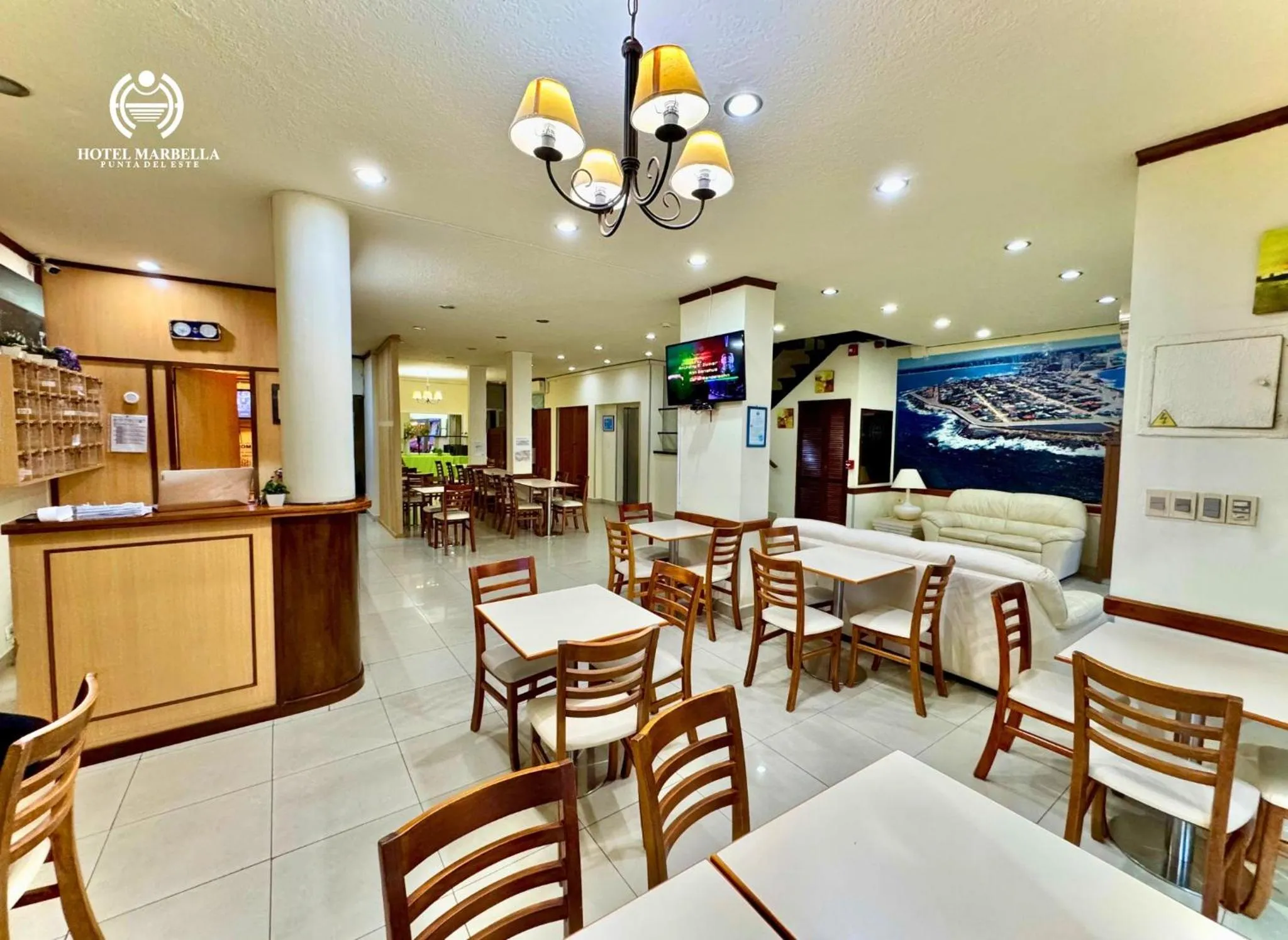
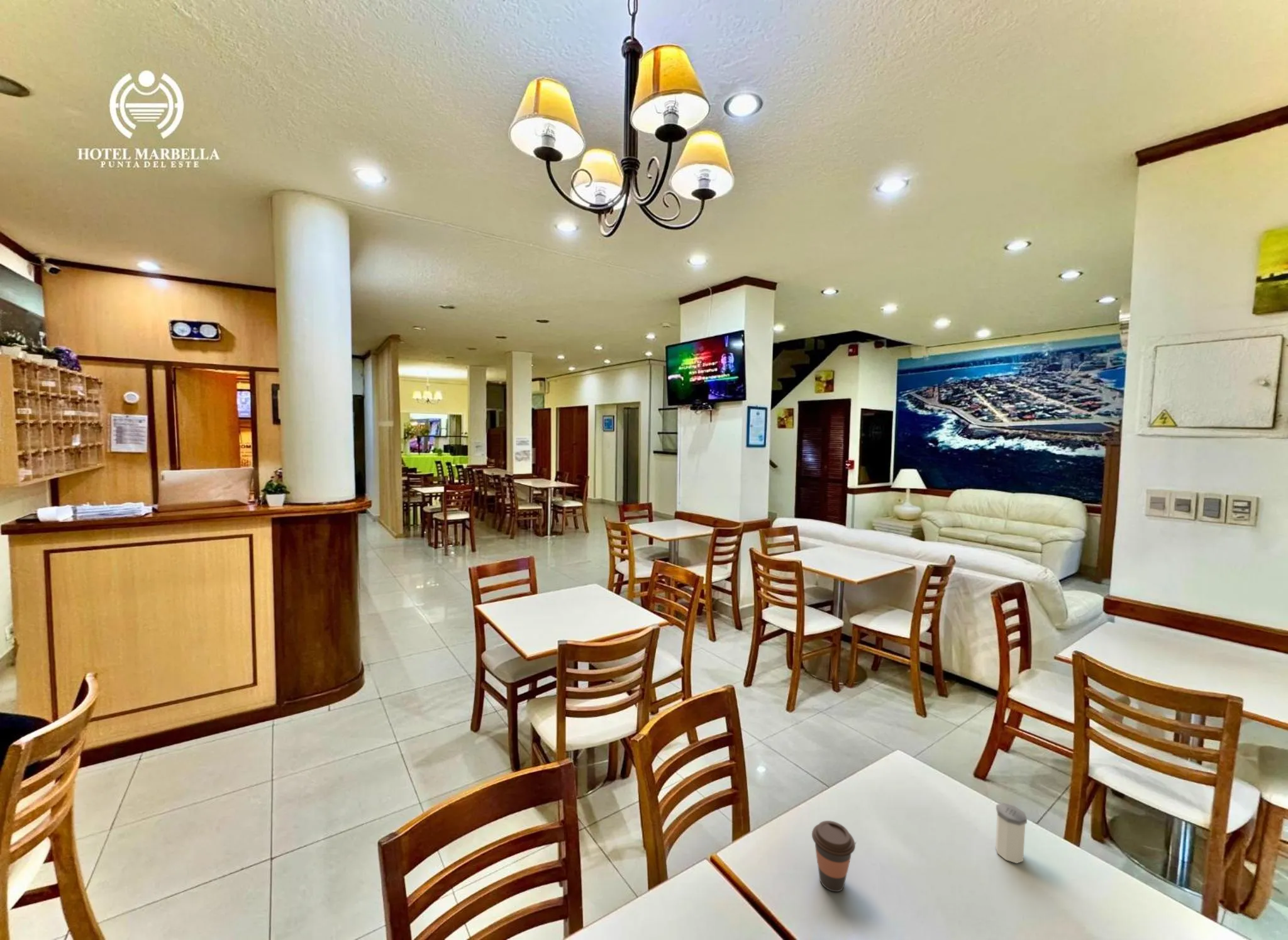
+ salt shaker [995,802,1028,864]
+ coffee cup [811,820,856,892]
